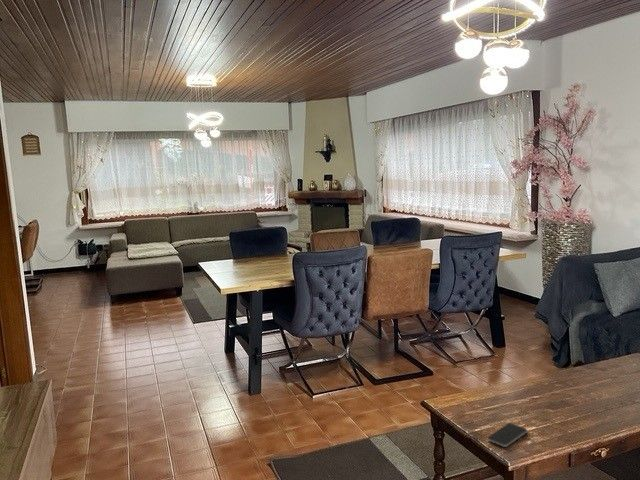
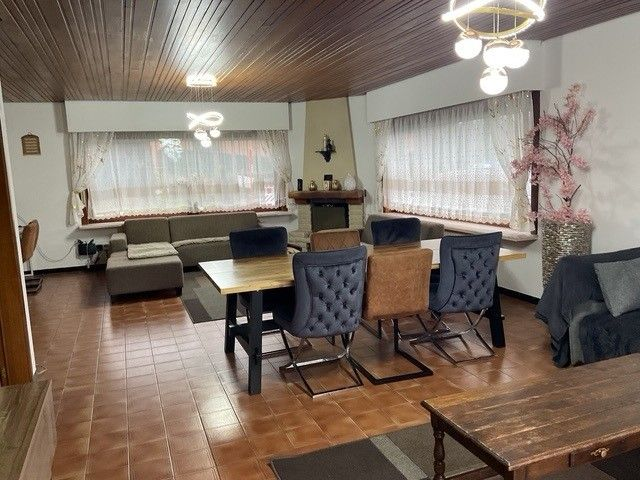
- smartphone [486,422,528,448]
